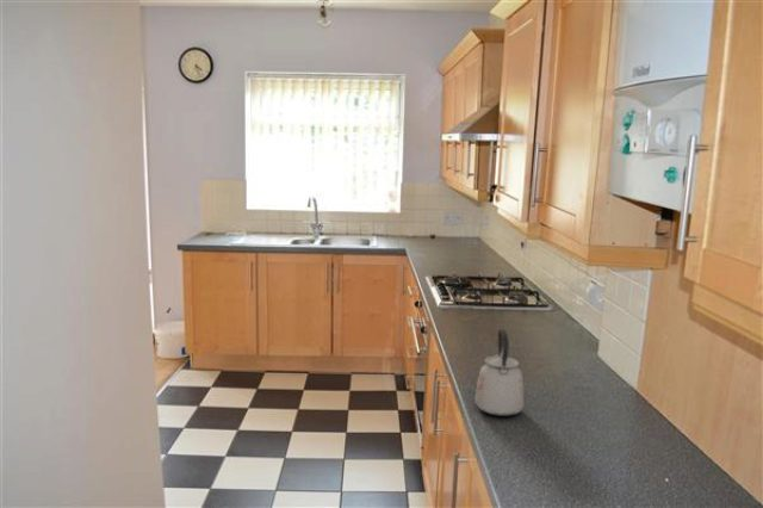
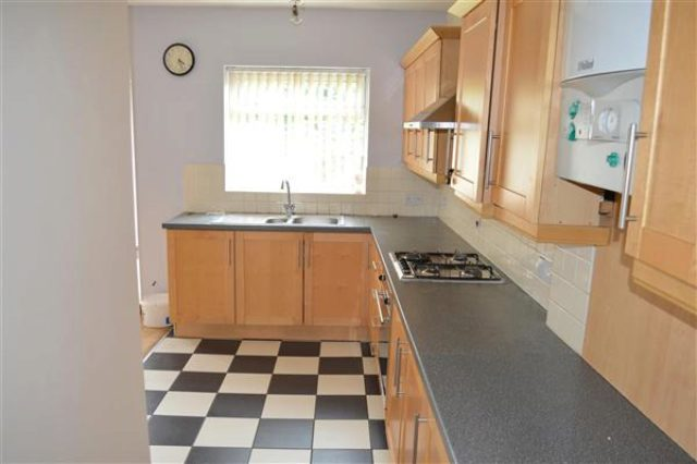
- kettle [473,328,525,417]
